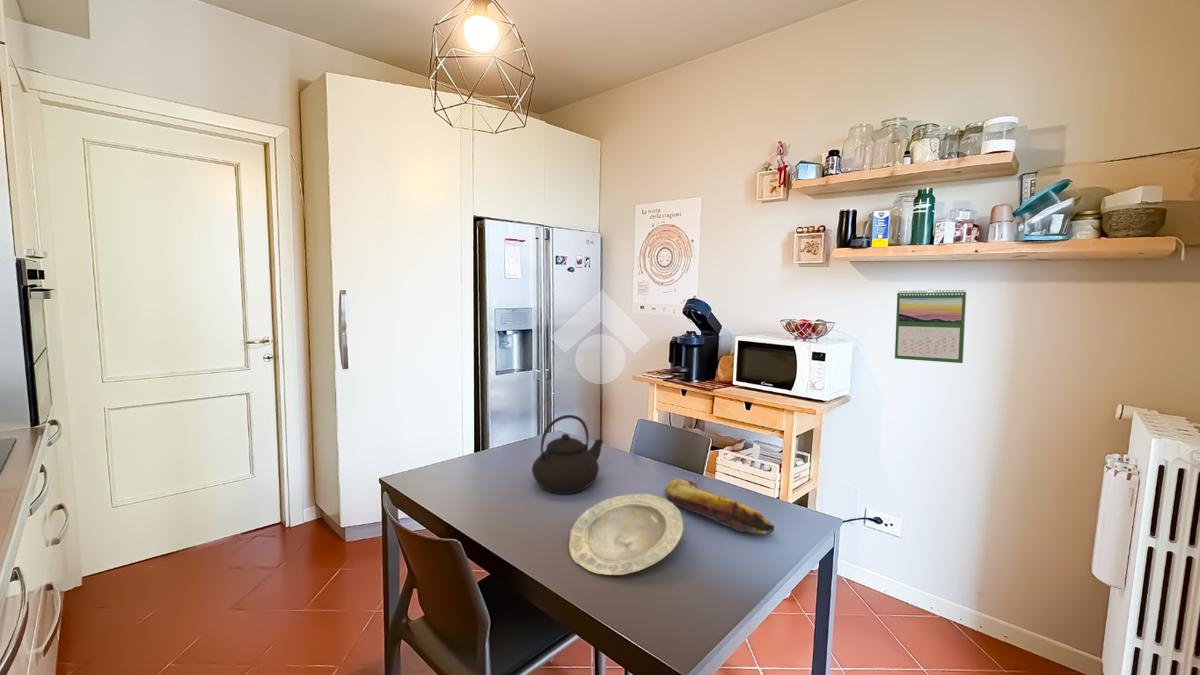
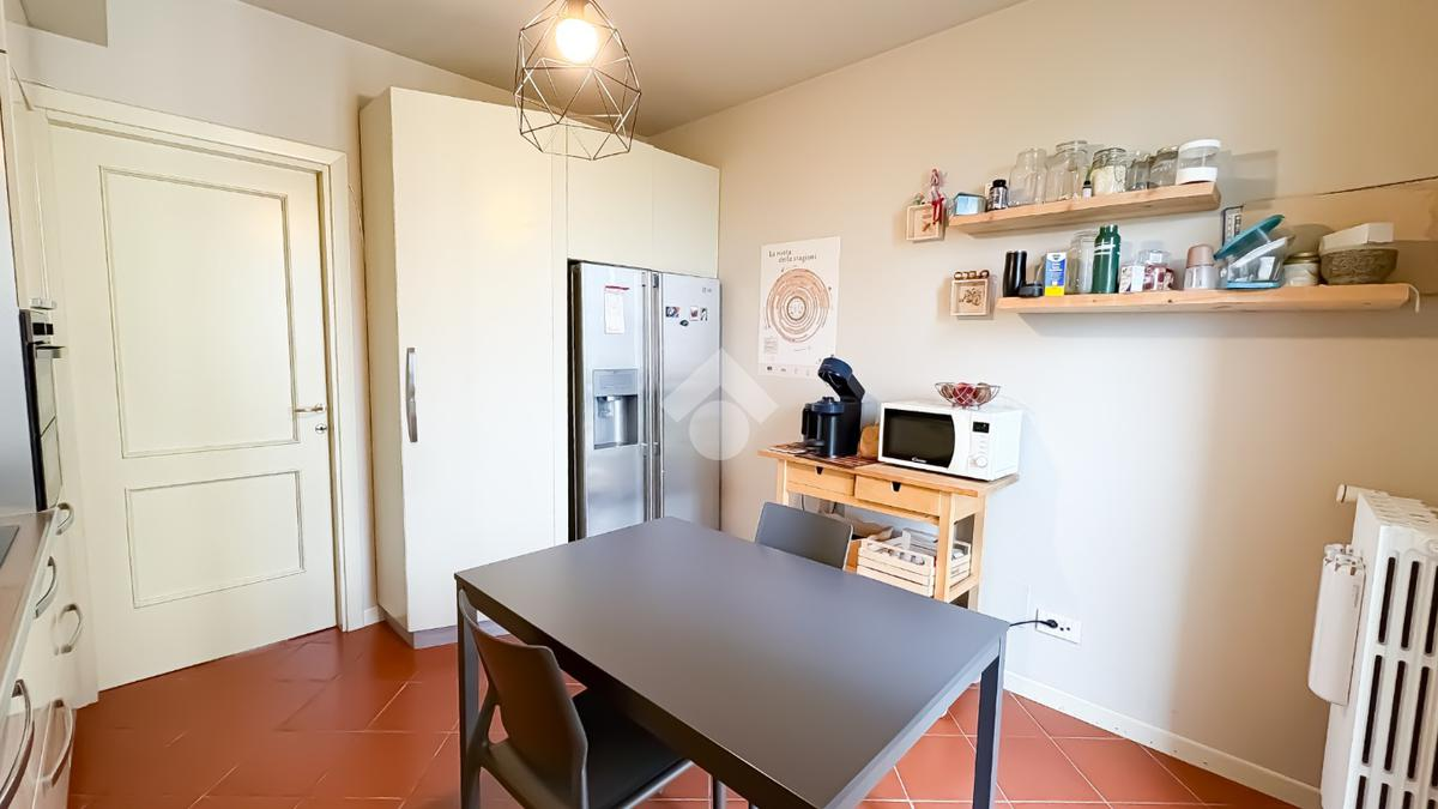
- plate [568,493,684,576]
- calendar [894,288,967,364]
- teapot [531,414,604,495]
- banana [665,477,775,535]
